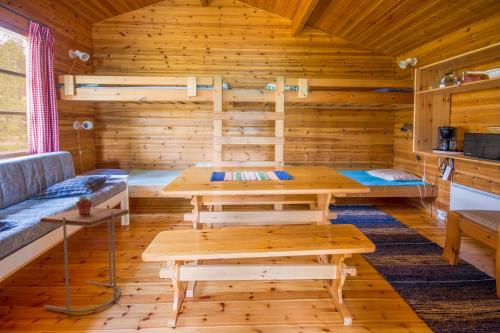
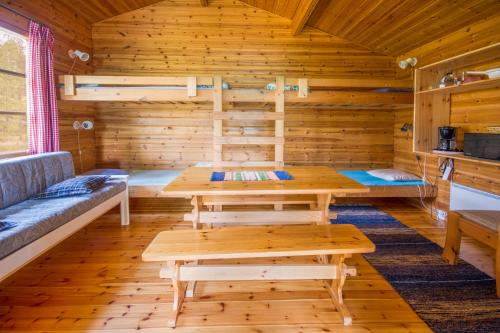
- side table [39,204,130,314]
- potted succulent [75,195,93,215]
